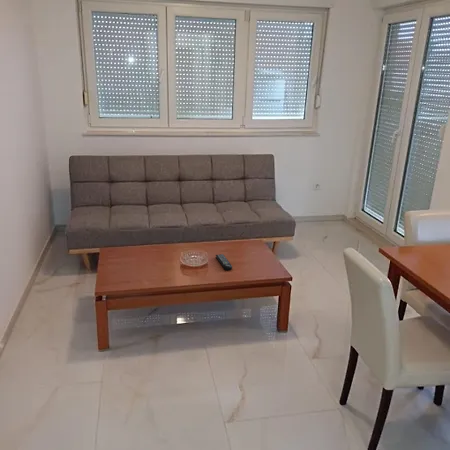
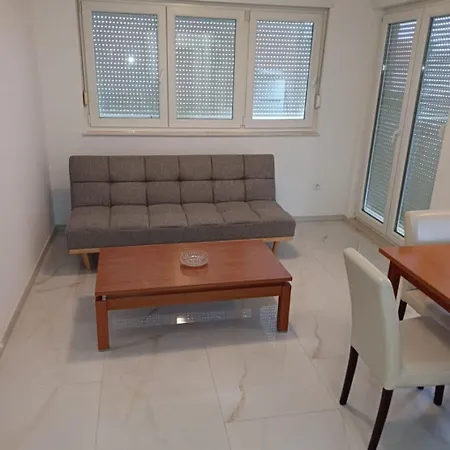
- remote control [215,253,233,271]
